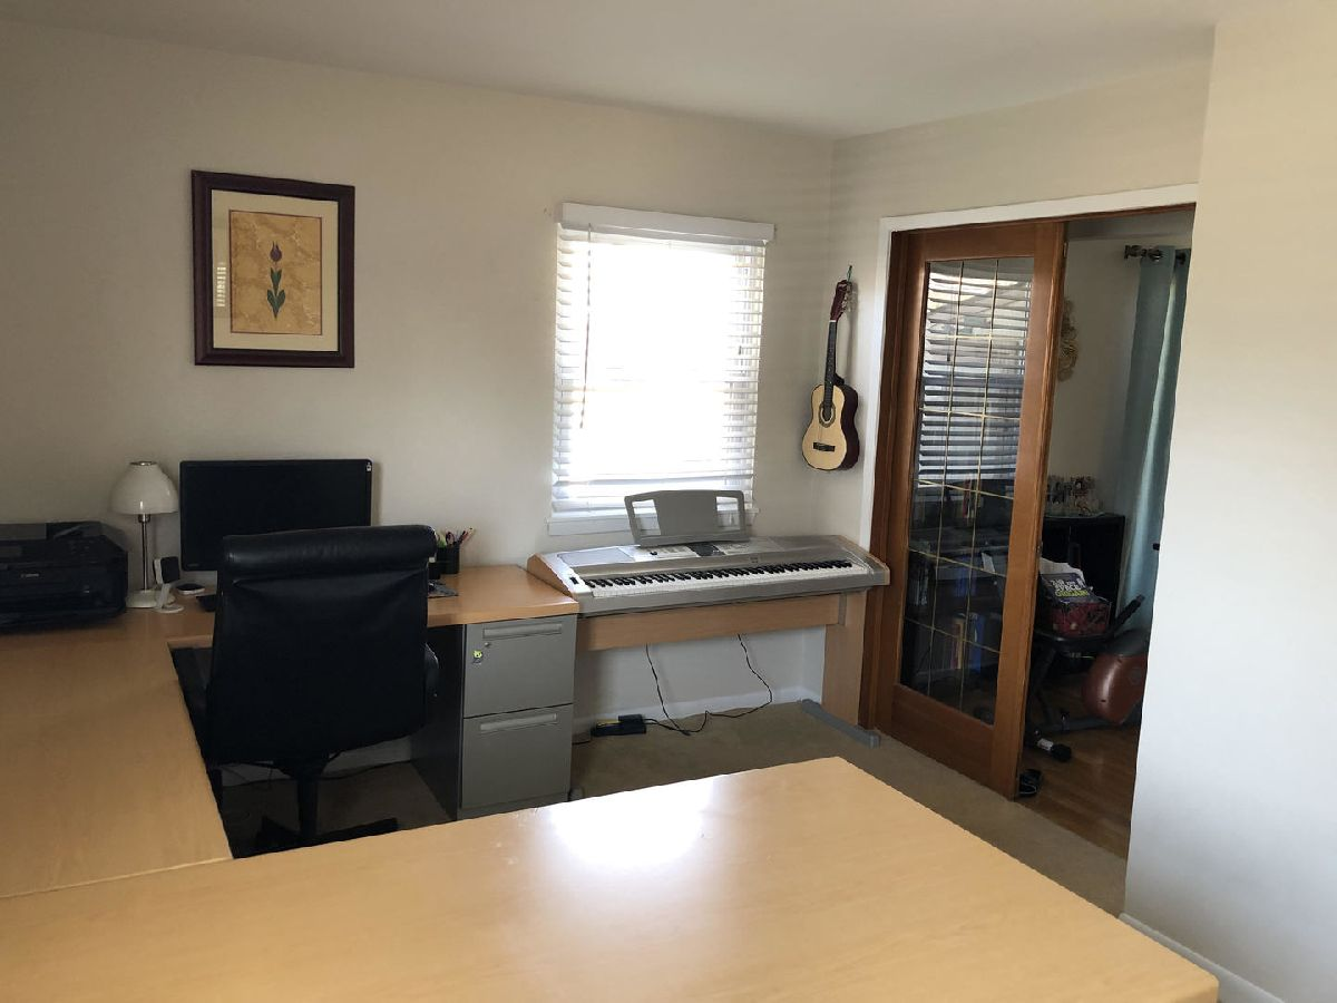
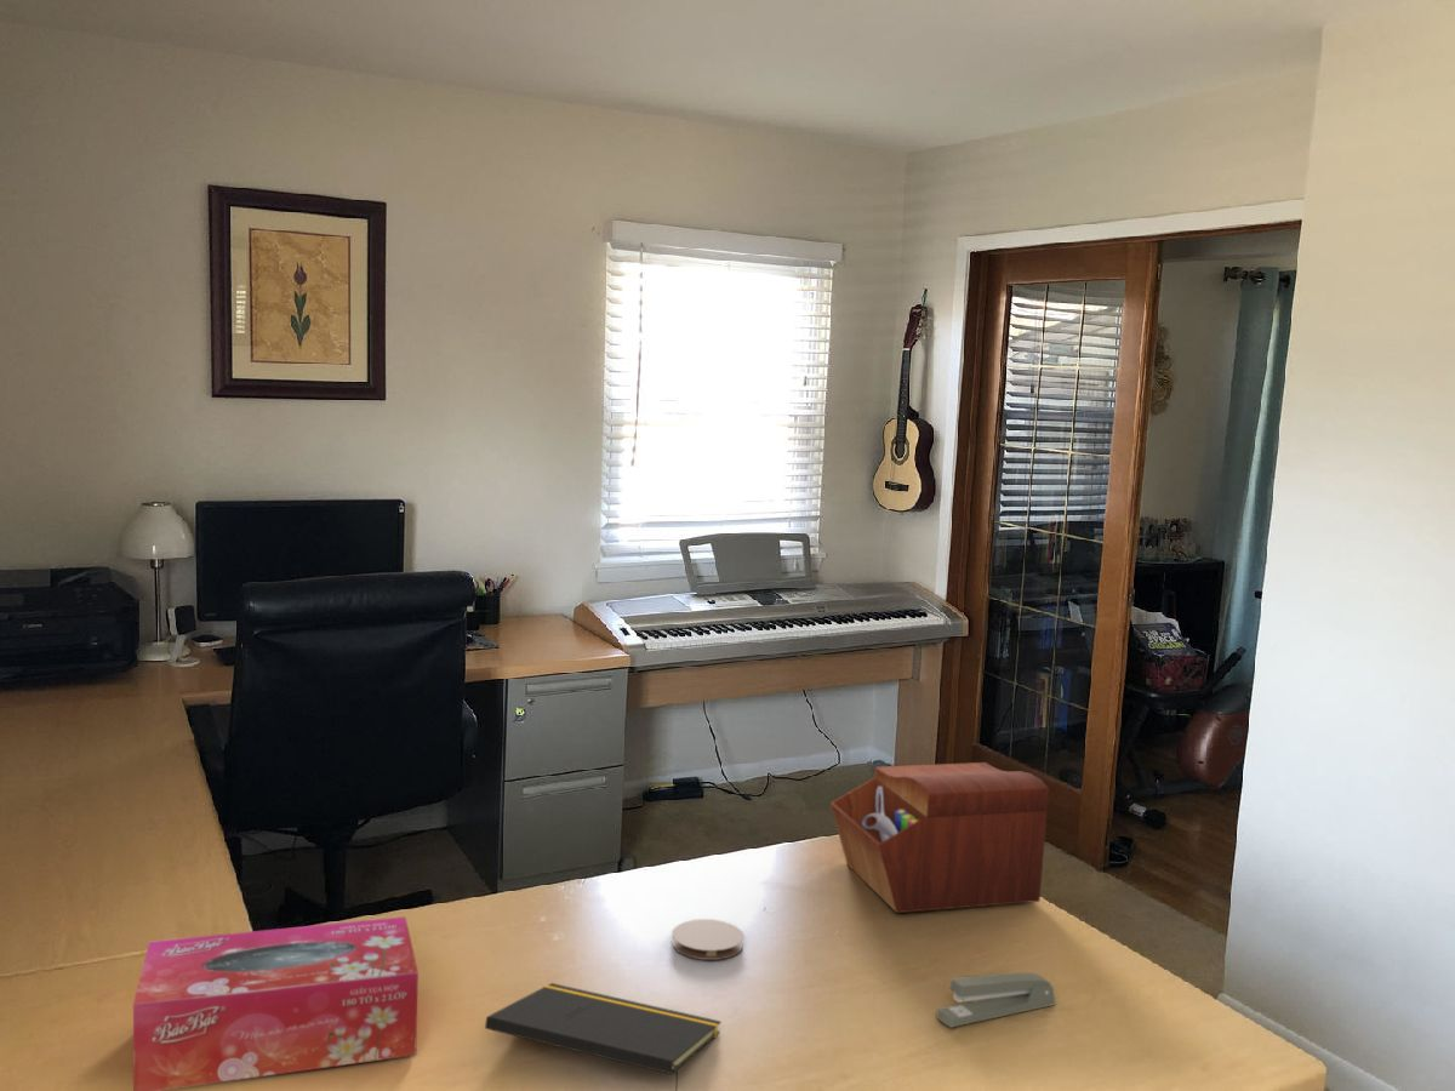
+ stapler [935,971,1057,1029]
+ tissue box [132,915,420,1091]
+ sewing box [829,761,1050,914]
+ coaster [671,918,744,961]
+ notepad [484,982,721,1091]
